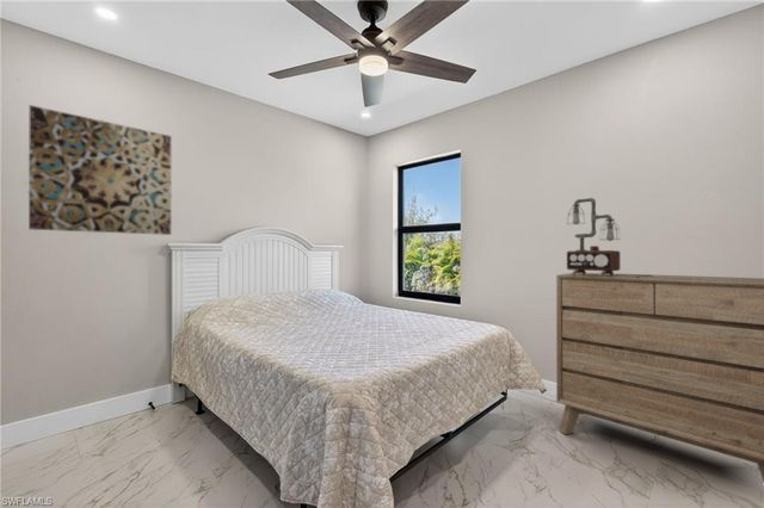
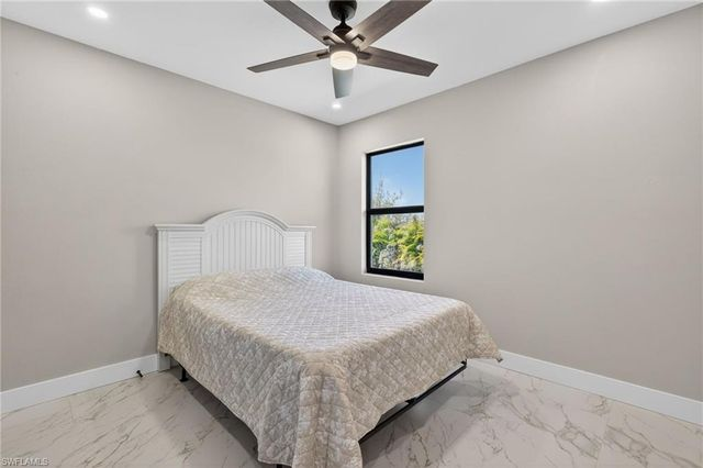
- dresser [555,272,764,482]
- wall art [27,104,172,236]
- table lamp [565,197,654,278]
